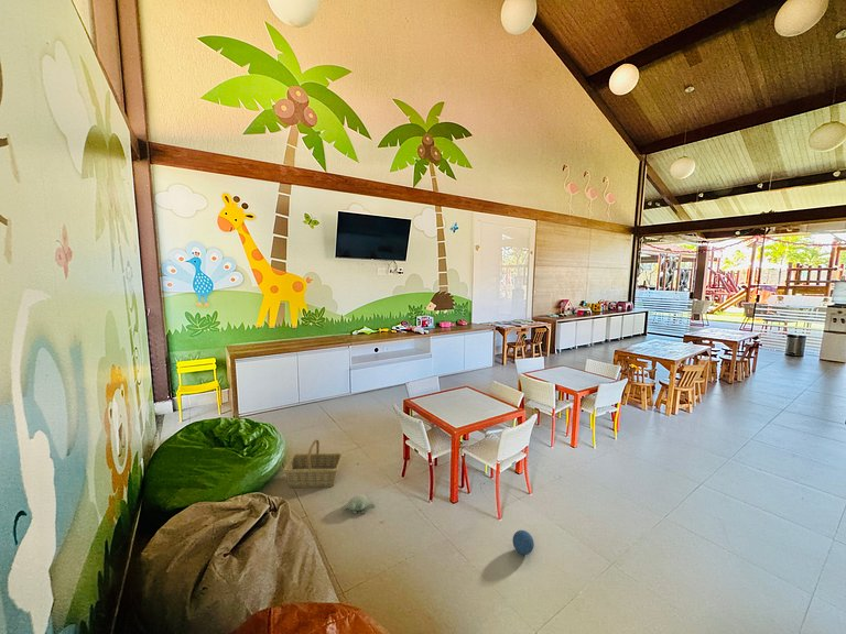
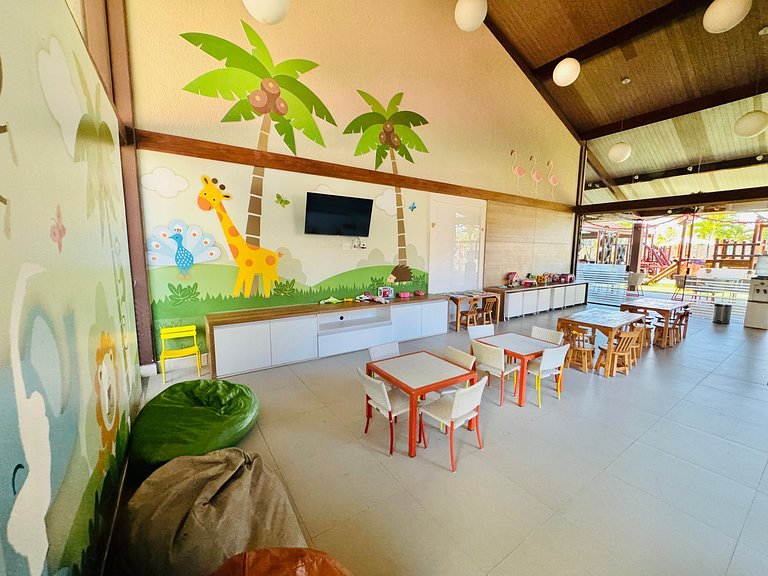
- ball [511,529,535,556]
- basket [282,438,344,489]
- plush toy [339,494,376,514]
